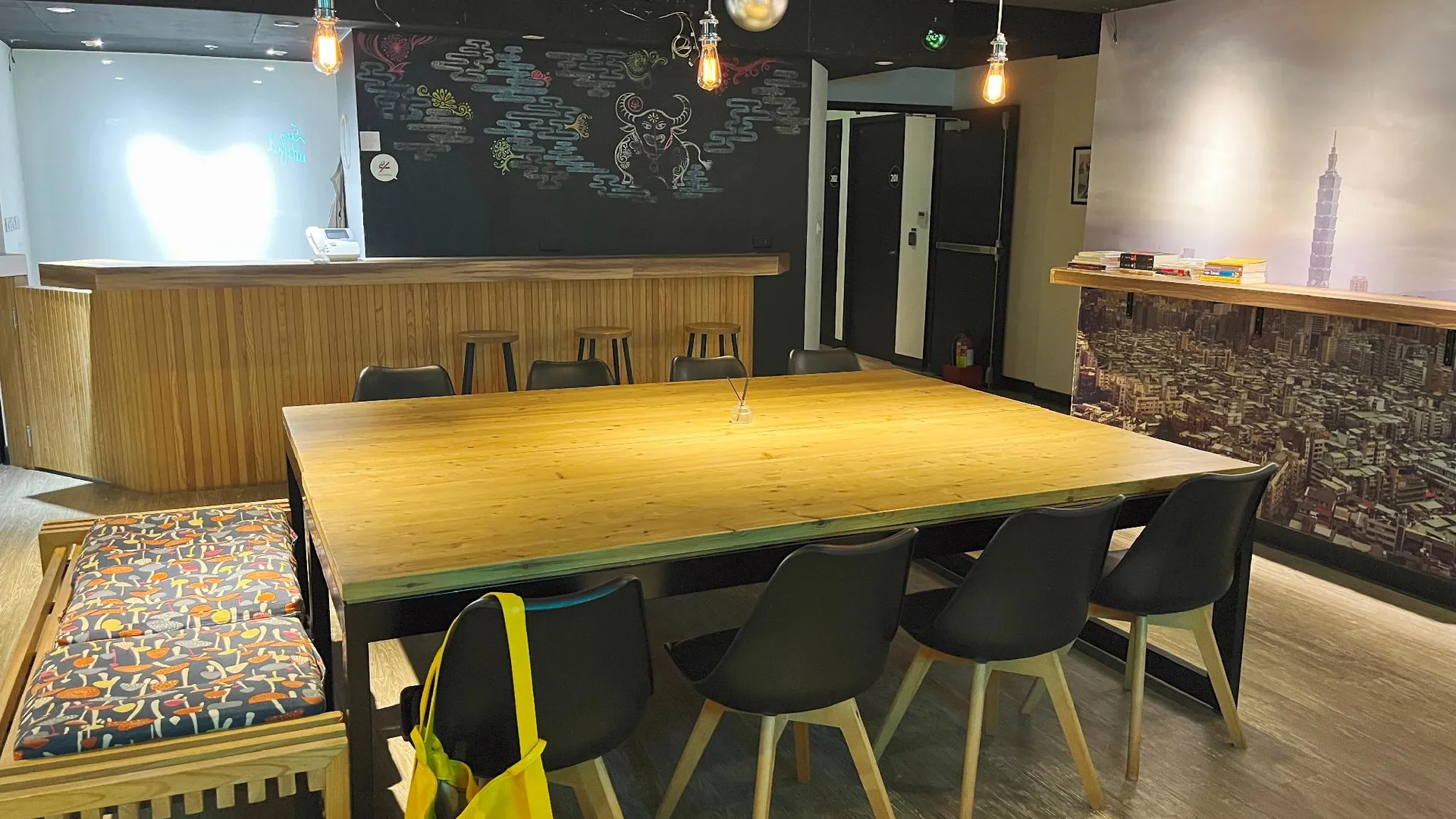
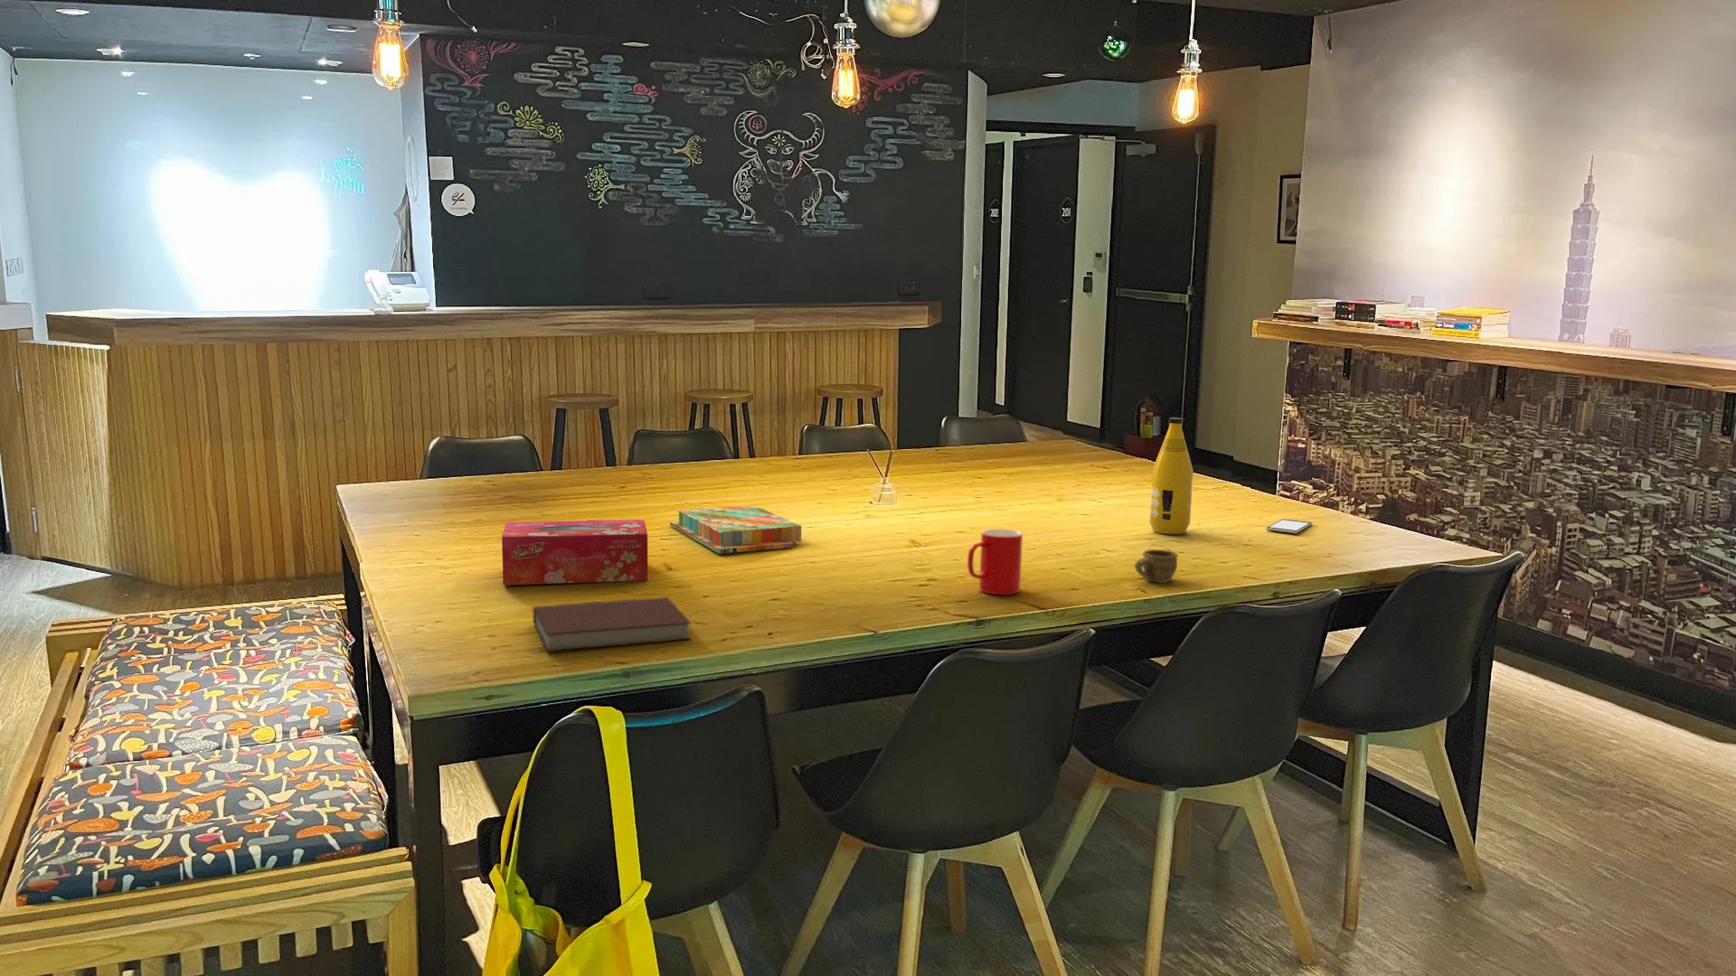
+ cup [1134,548,1179,584]
+ notebook [532,596,692,653]
+ smartphone [1265,518,1313,534]
+ bottle [1149,417,1195,535]
+ board game [669,504,802,554]
+ tissue box [501,518,649,585]
+ cup [967,528,1023,596]
